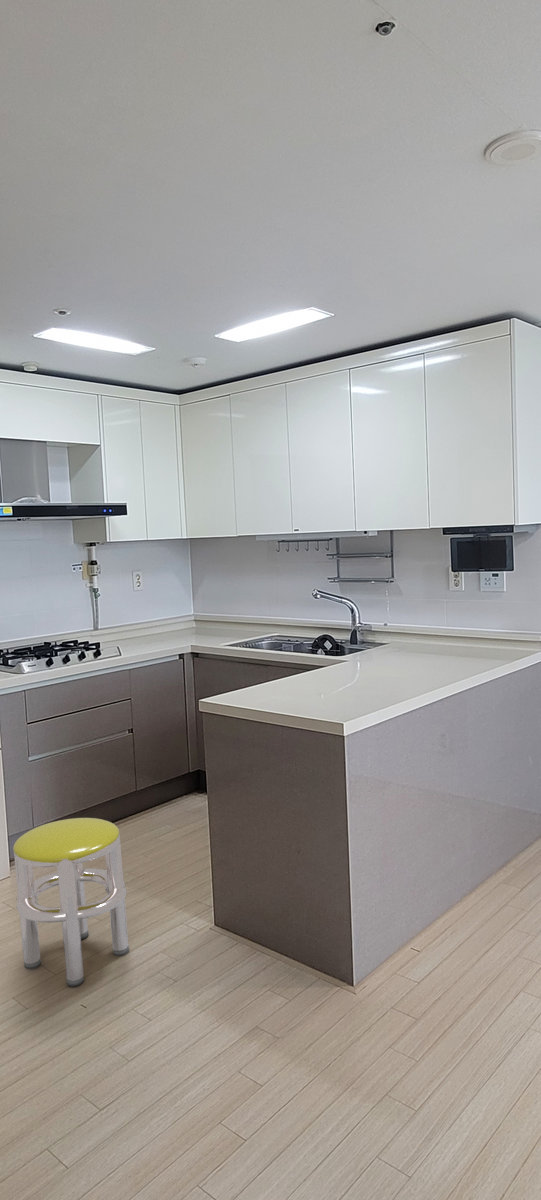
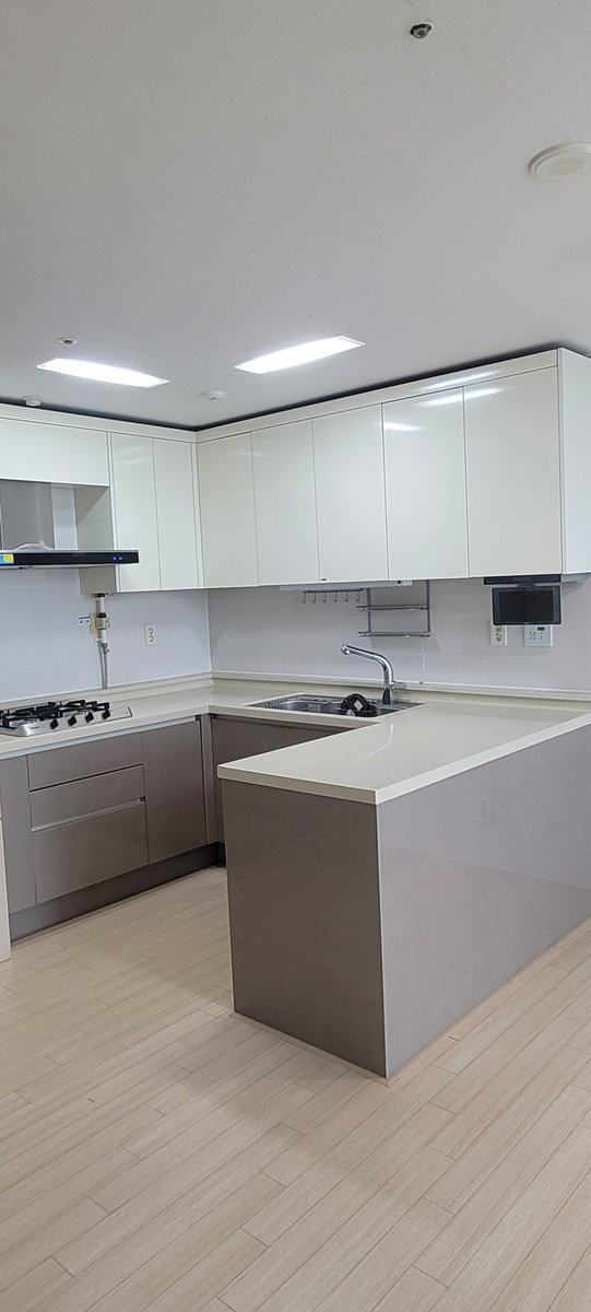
- stool [12,817,130,987]
